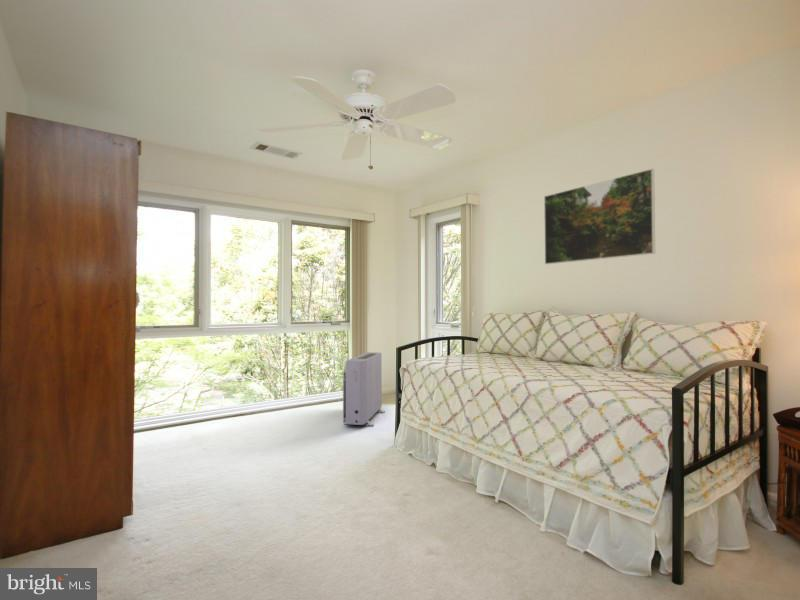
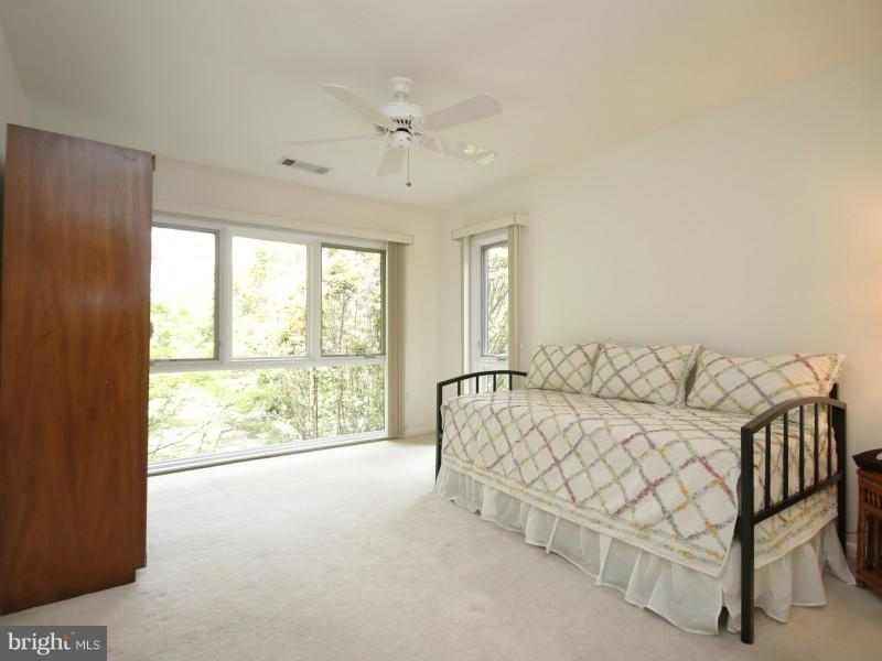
- air purifier [342,351,386,427]
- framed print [543,168,656,265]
